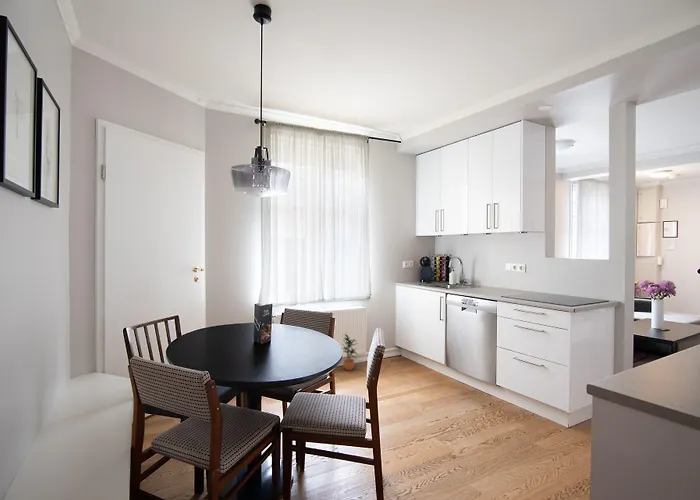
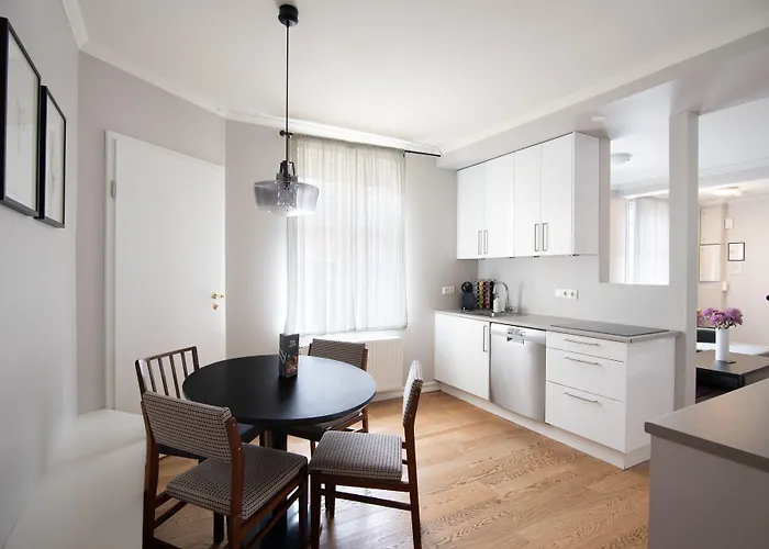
- potted plant [341,333,360,371]
